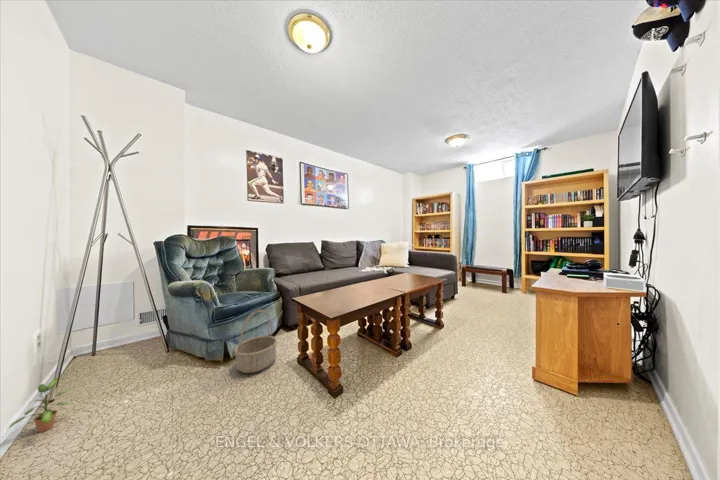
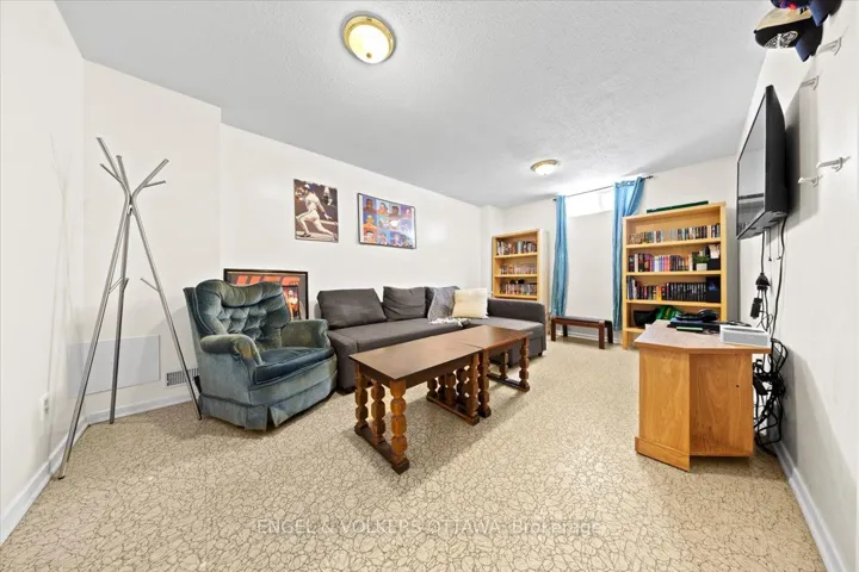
- basket [233,309,278,374]
- potted plant [7,377,75,433]
